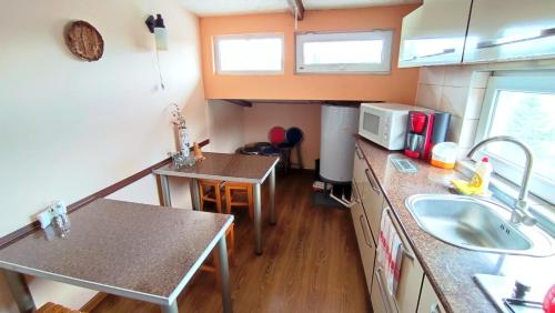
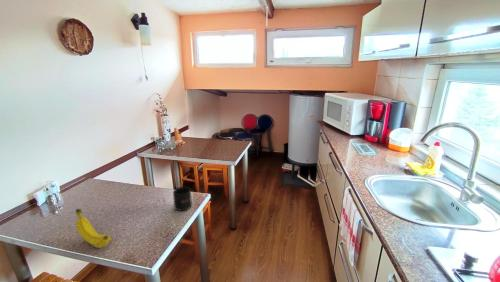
+ fruit [75,208,111,249]
+ mug [172,186,193,212]
